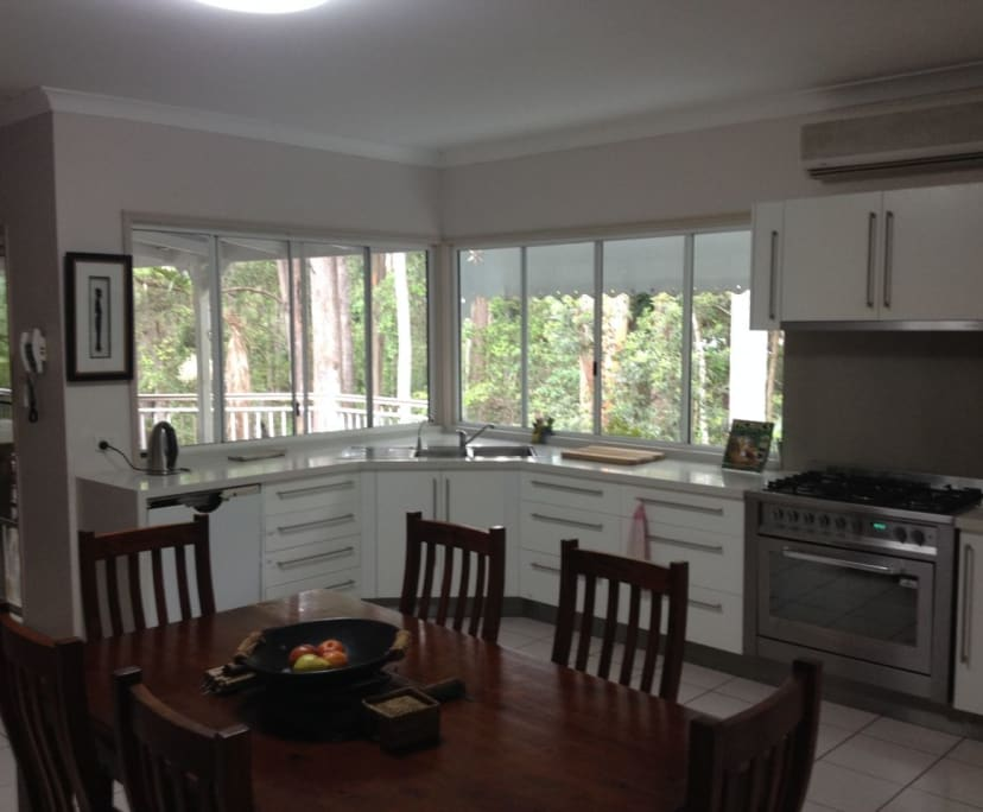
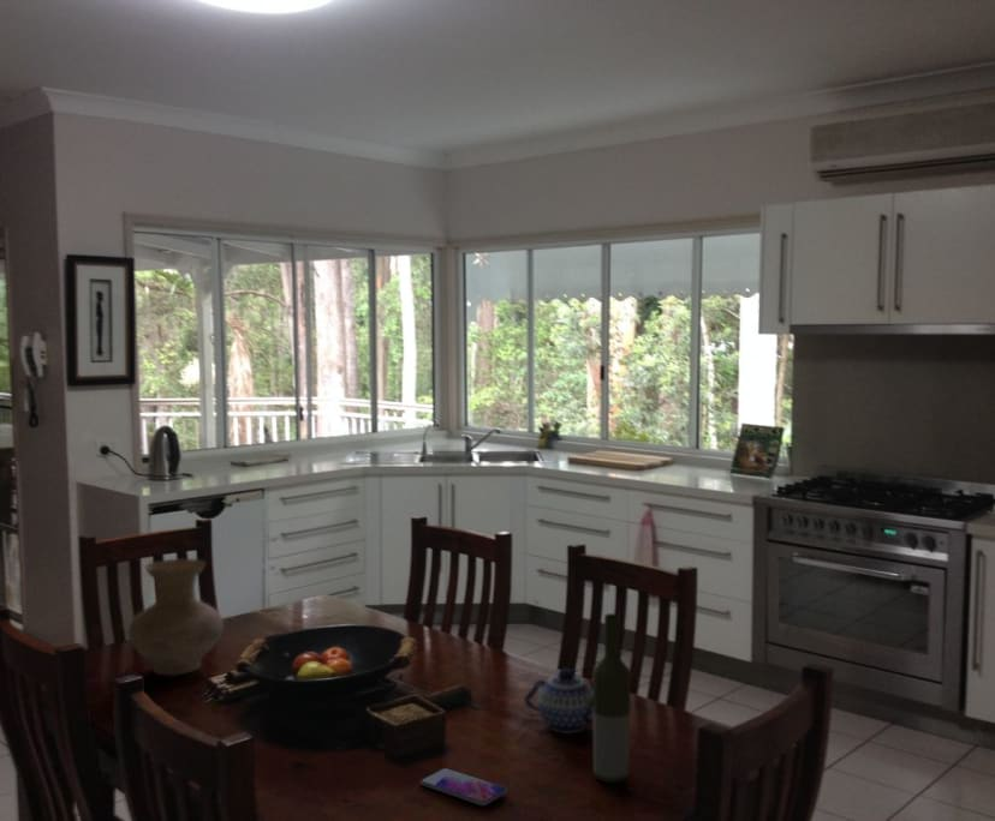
+ teapot [523,667,592,735]
+ smartphone [419,767,508,807]
+ vase [127,558,225,676]
+ bottle [591,612,632,784]
